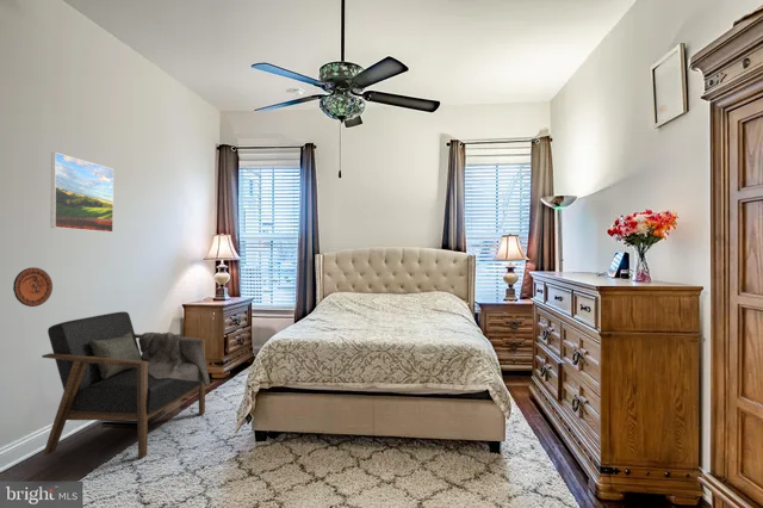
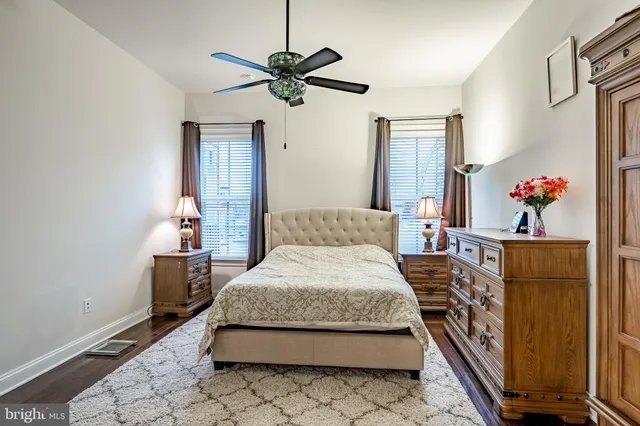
- armchair [41,310,211,460]
- decorative plate [12,266,54,308]
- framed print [50,151,114,234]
